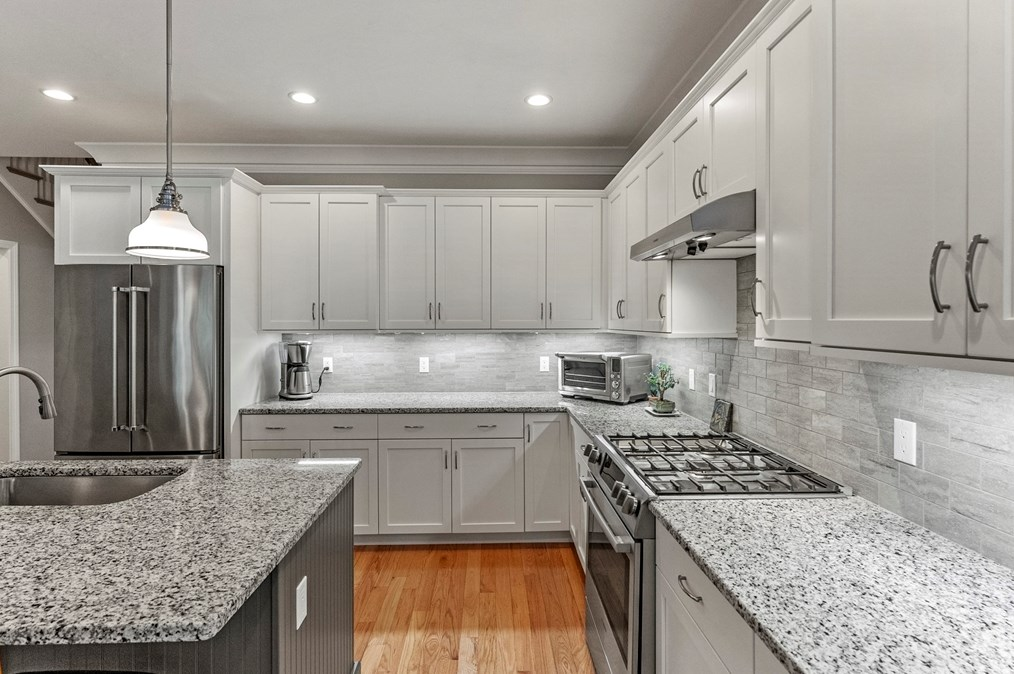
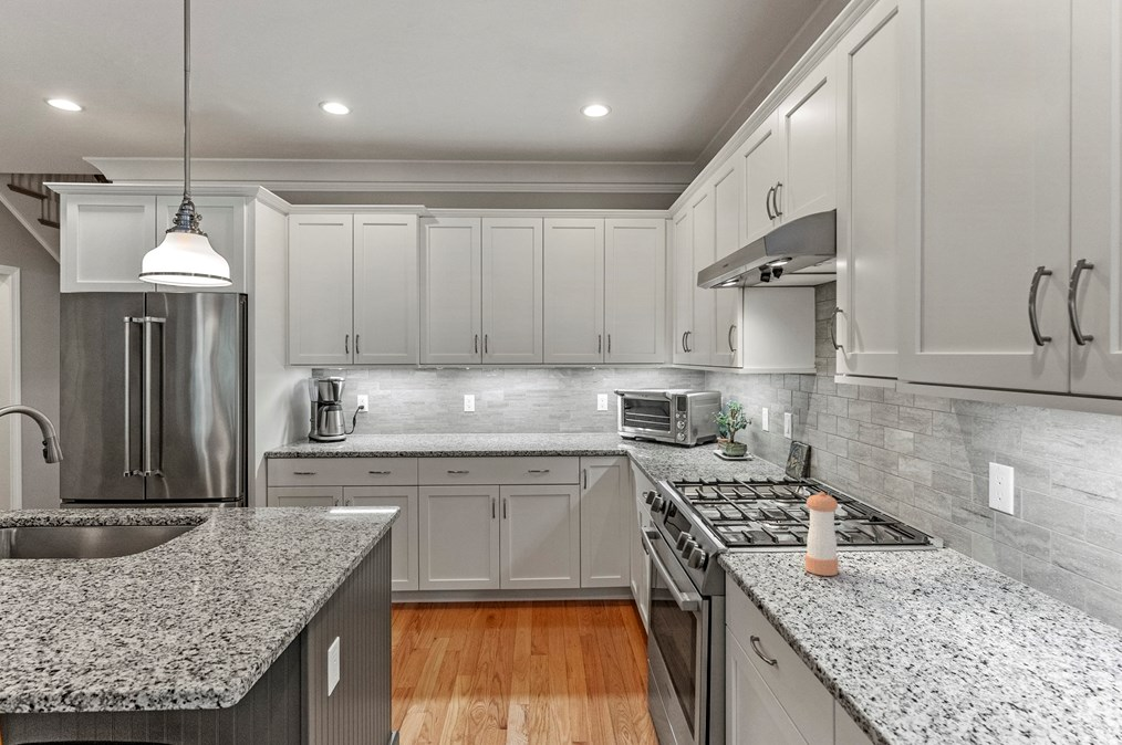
+ pepper shaker [804,491,839,577]
